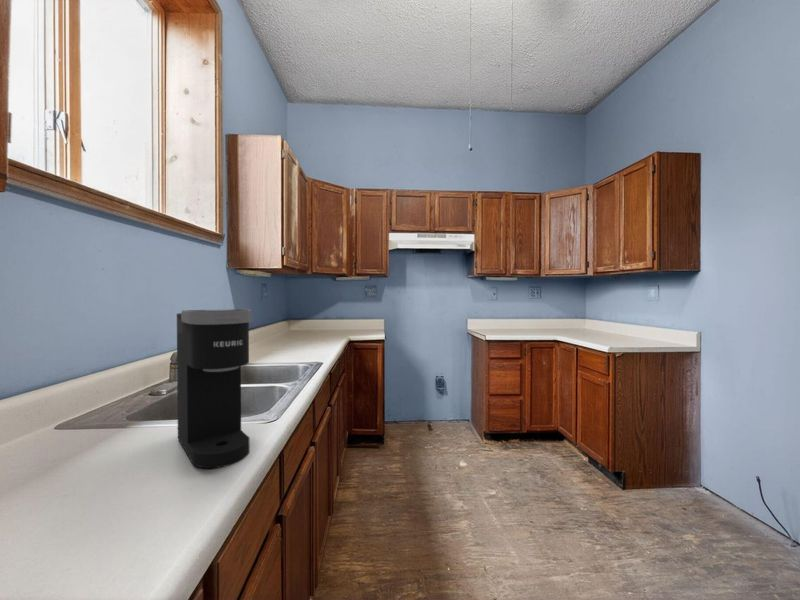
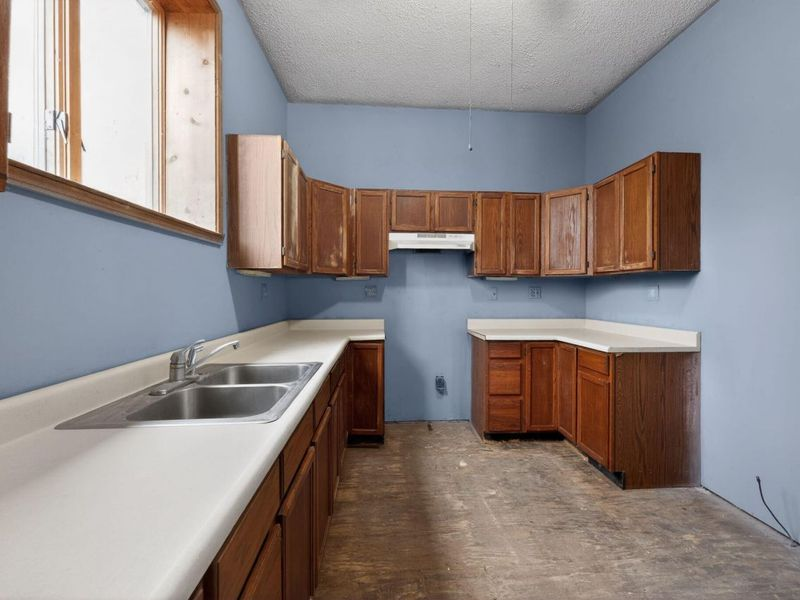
- coffee maker [176,308,252,469]
